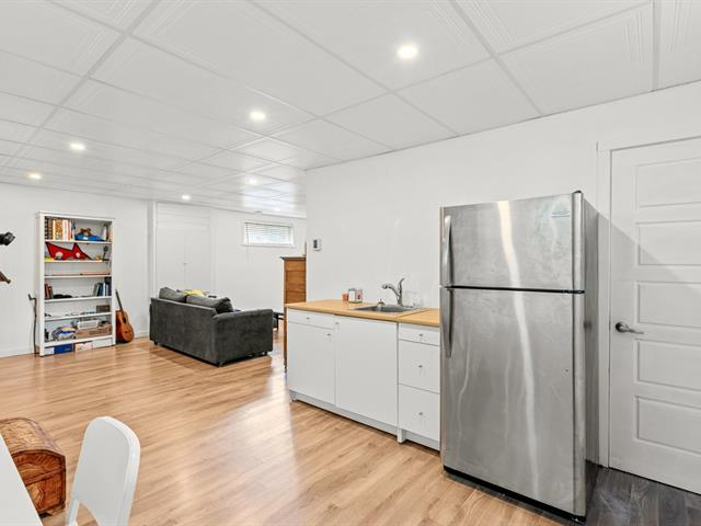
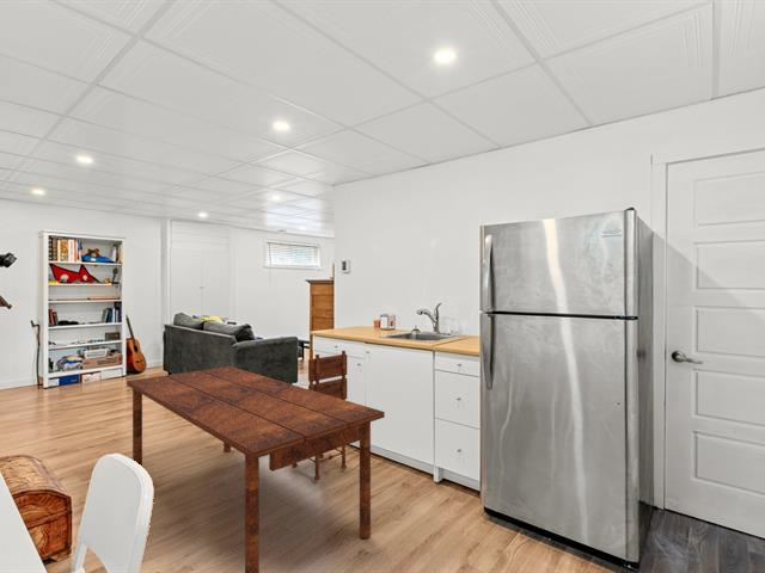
+ dining table [126,350,386,573]
